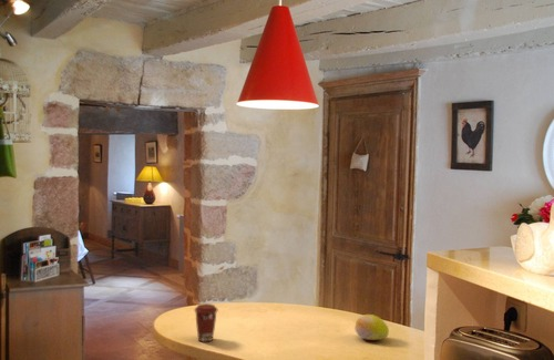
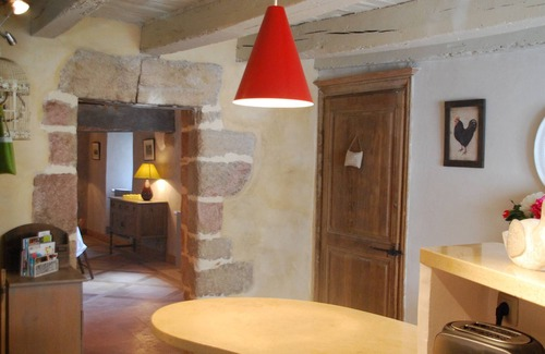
- coffee cup [193,302,218,342]
- fruit [353,313,390,341]
